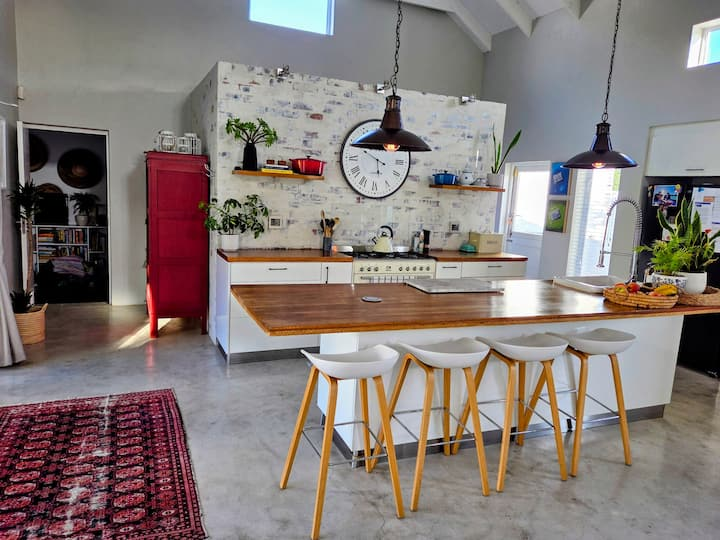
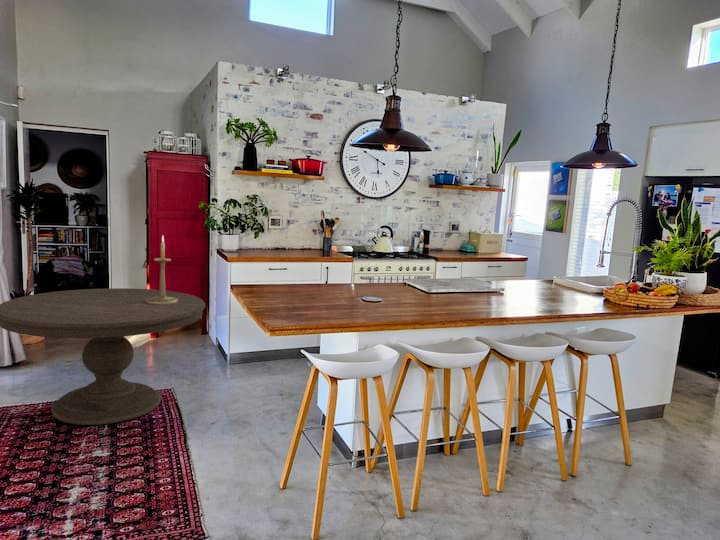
+ candlestick [145,235,178,305]
+ dining table [0,287,206,426]
